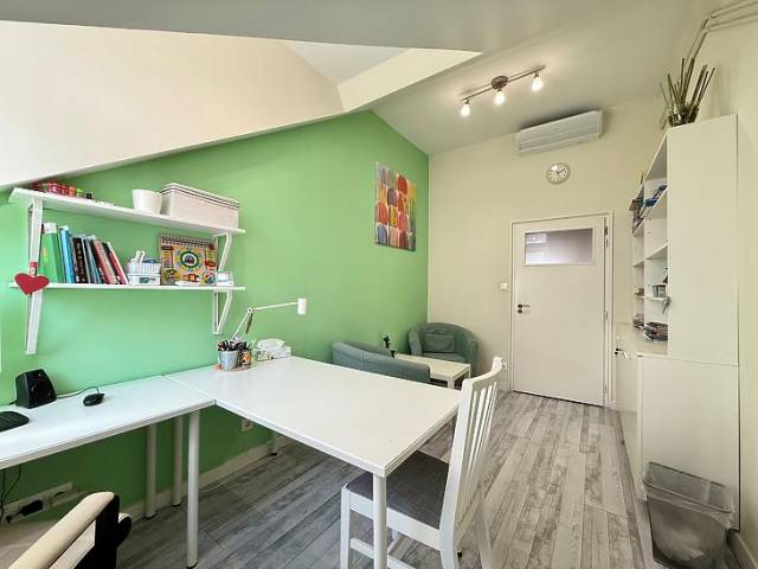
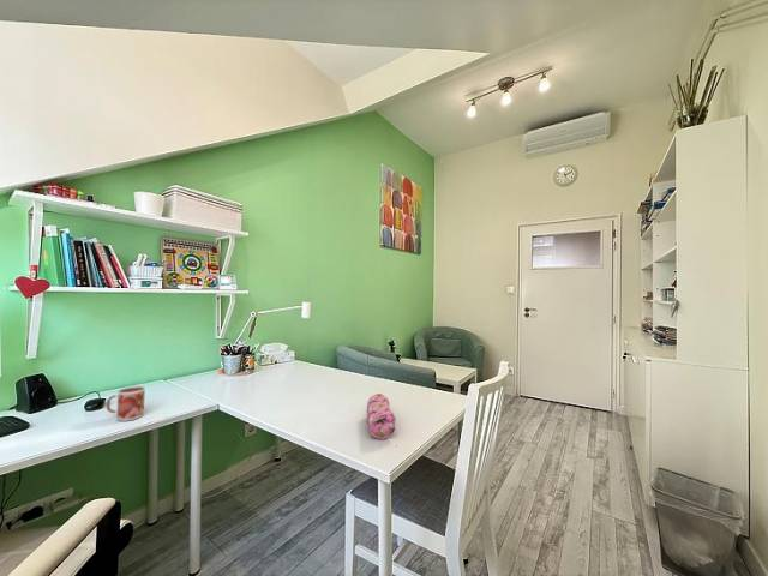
+ pencil case [366,392,397,440]
+ mug [106,385,146,422]
